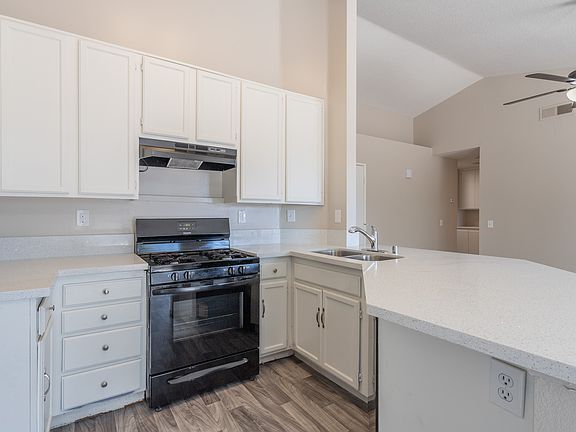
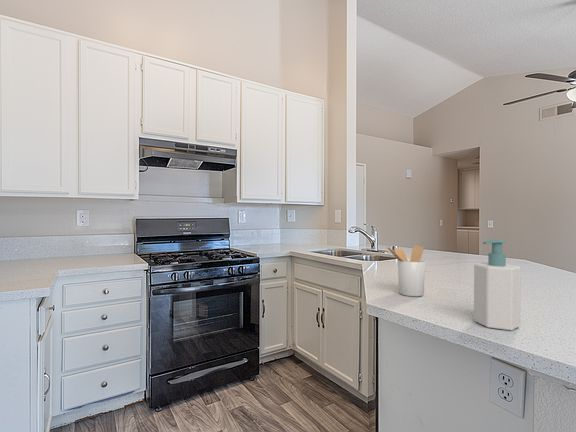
+ soap bottle [473,239,522,331]
+ utensil holder [385,244,427,297]
